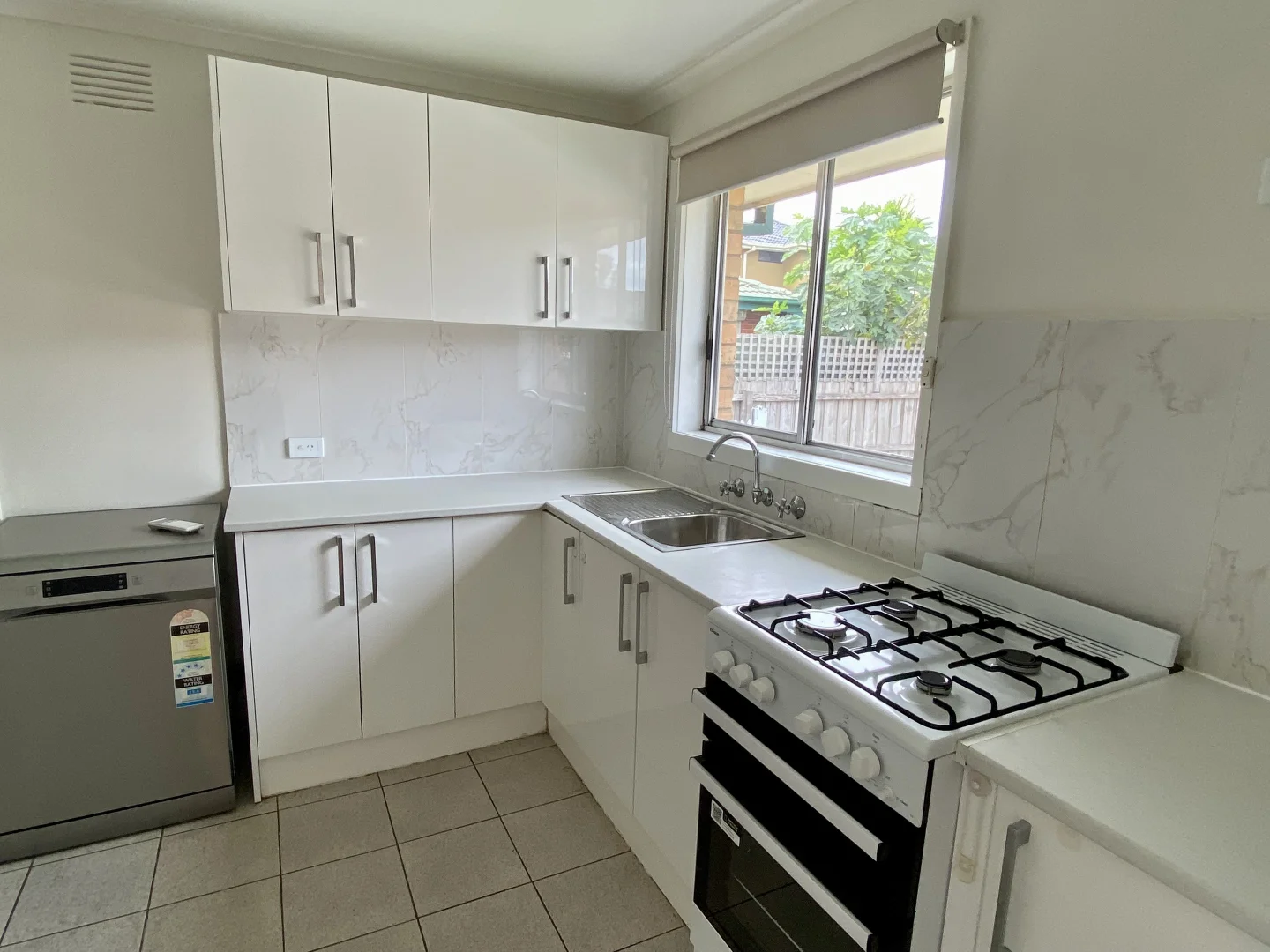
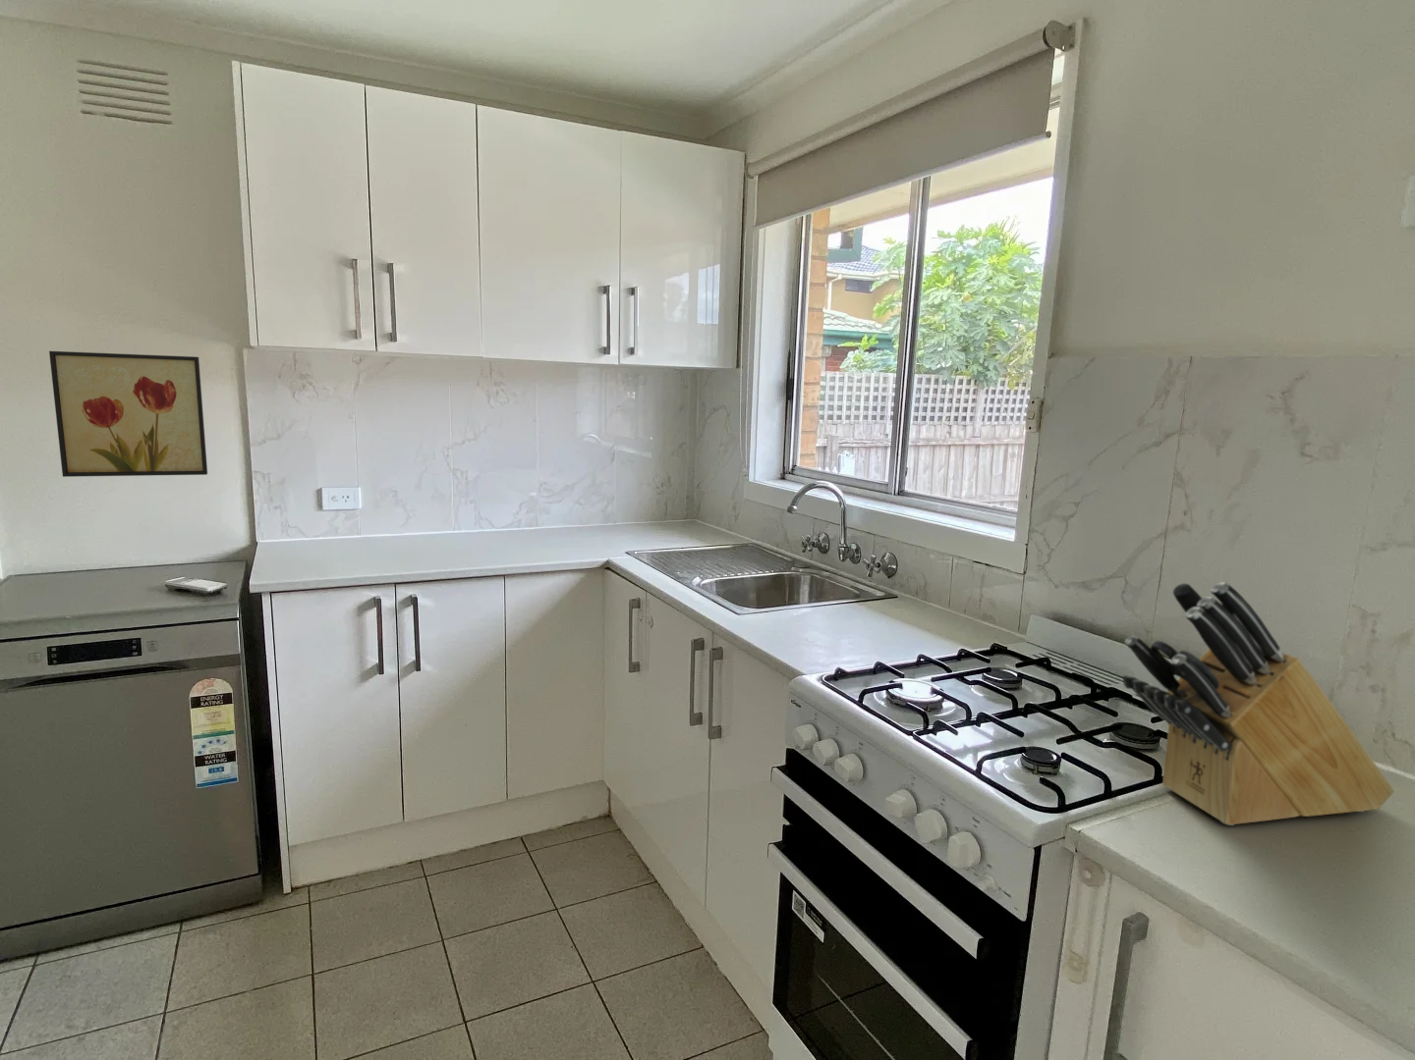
+ wall art [48,351,208,478]
+ knife block [1122,581,1395,826]
